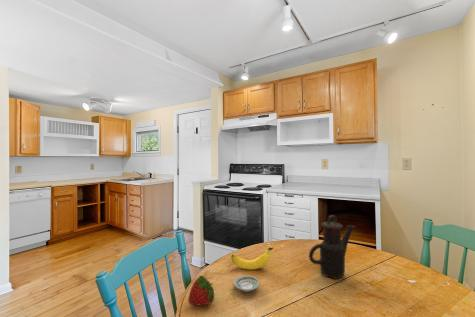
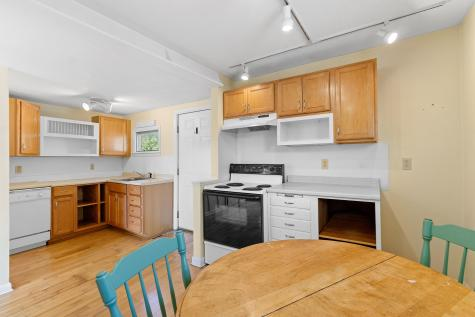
- banana [230,246,274,271]
- saucer [233,275,260,293]
- teapot [308,214,356,280]
- fruit [187,275,215,306]
